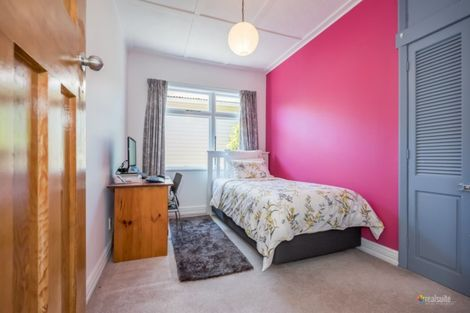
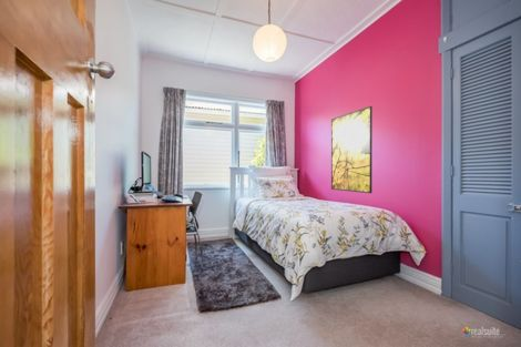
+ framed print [330,105,374,194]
